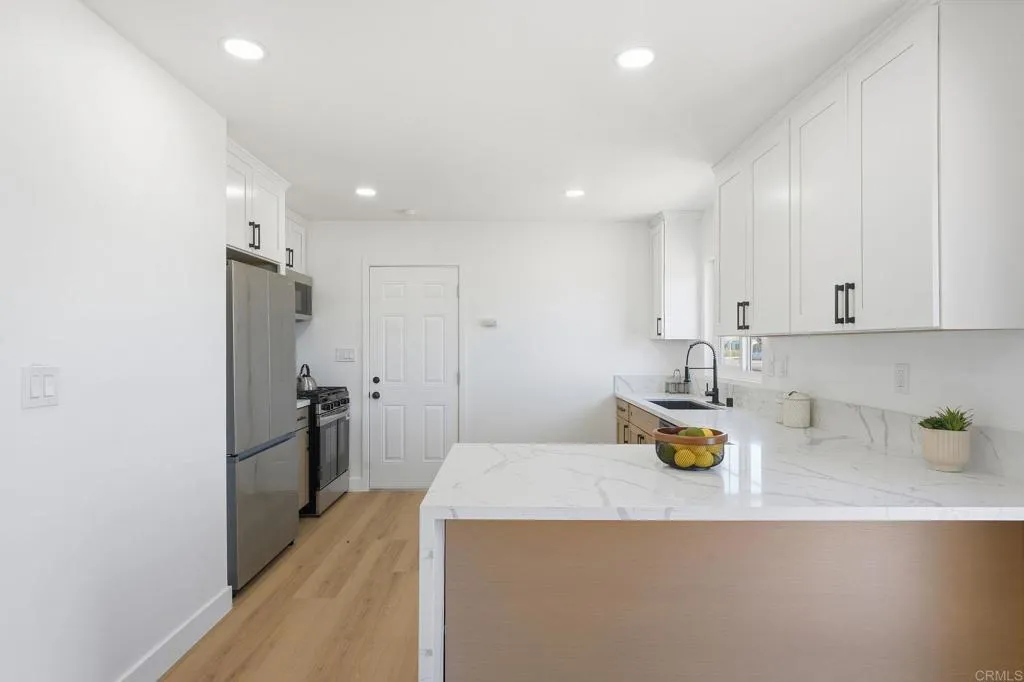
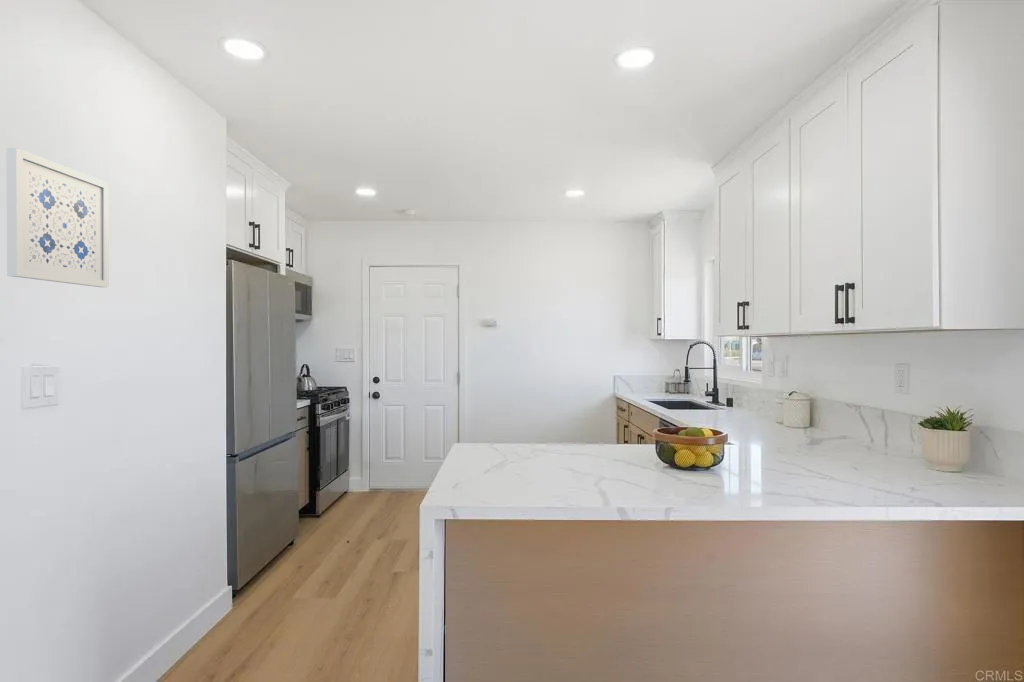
+ wall art [5,147,110,288]
